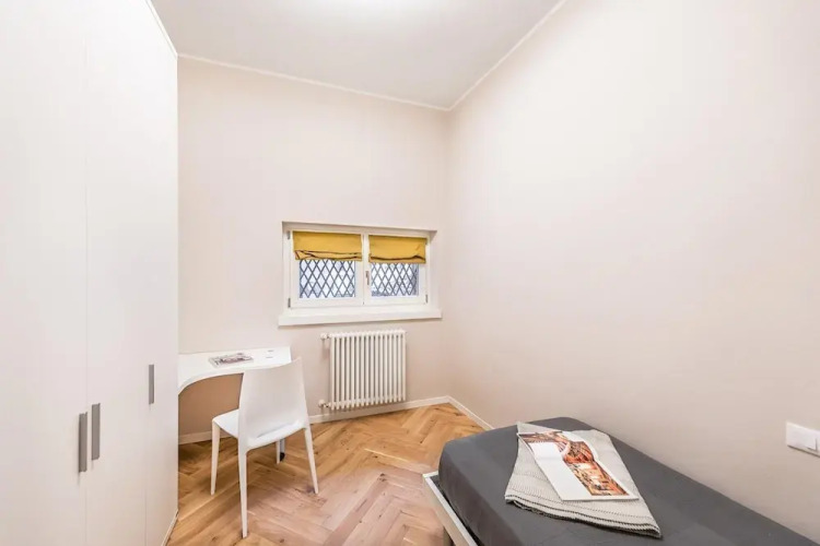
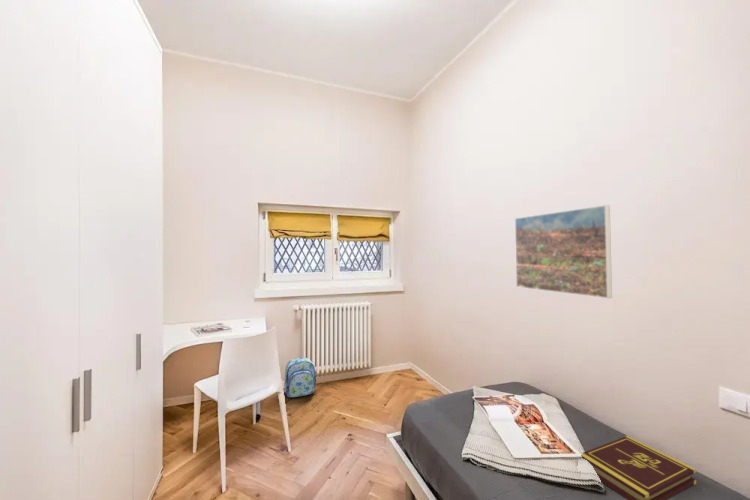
+ backpack [283,357,317,399]
+ book [580,435,697,500]
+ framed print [514,204,613,299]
